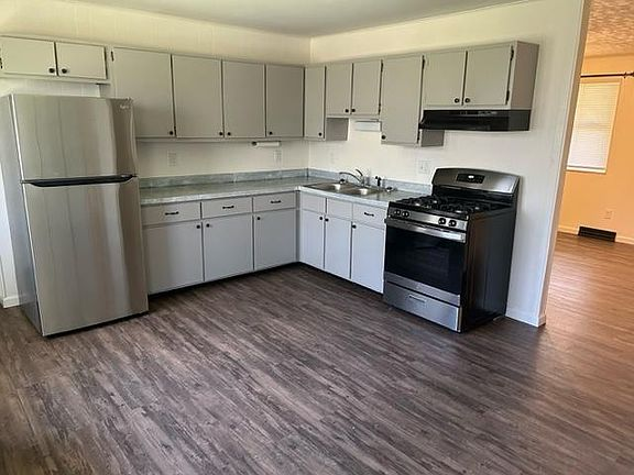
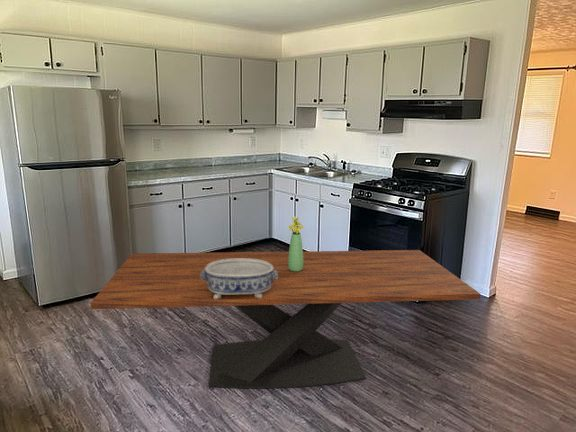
+ bouquet [287,215,305,272]
+ decorative bowl [200,259,278,299]
+ dining table [89,249,481,389]
